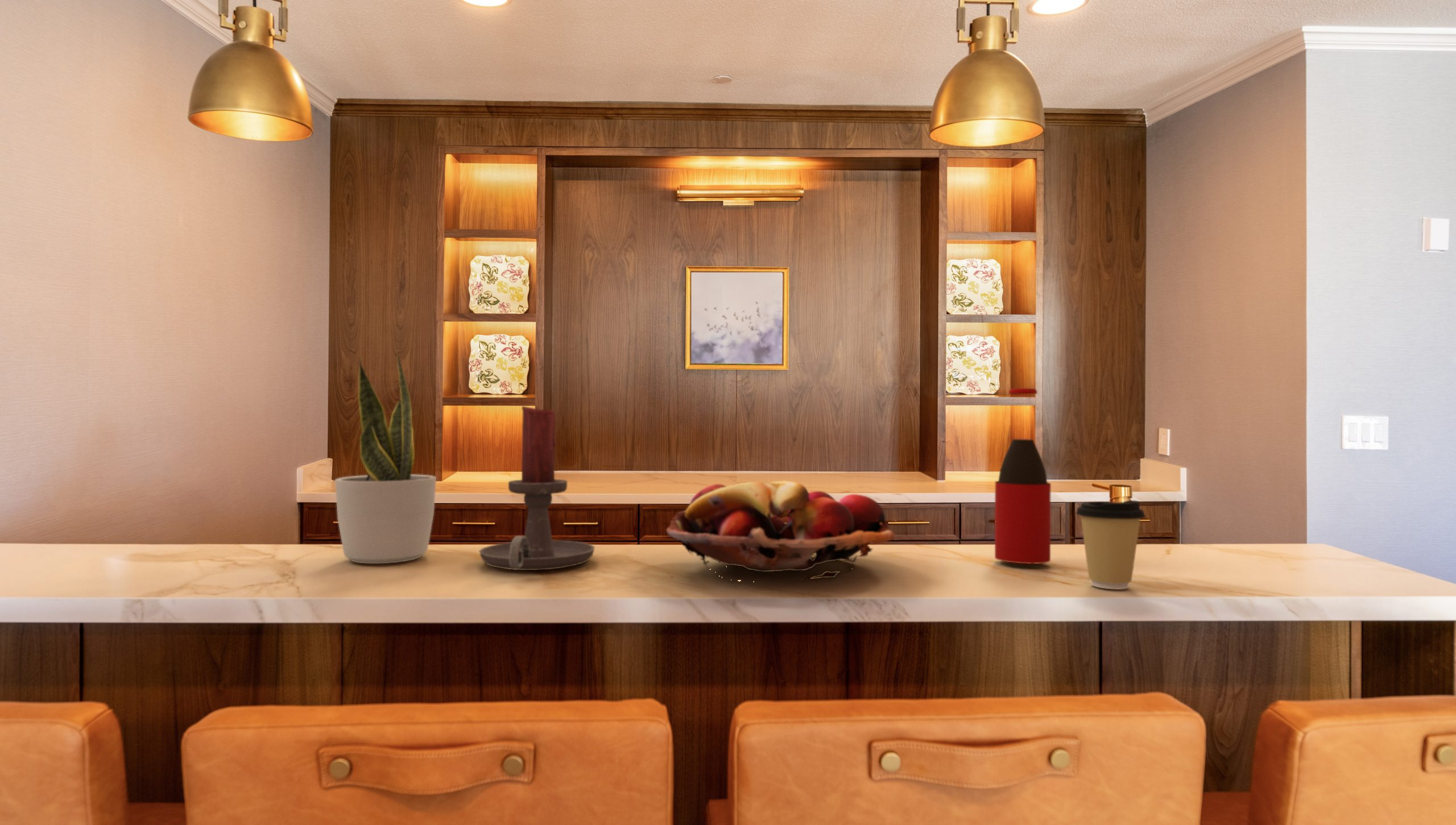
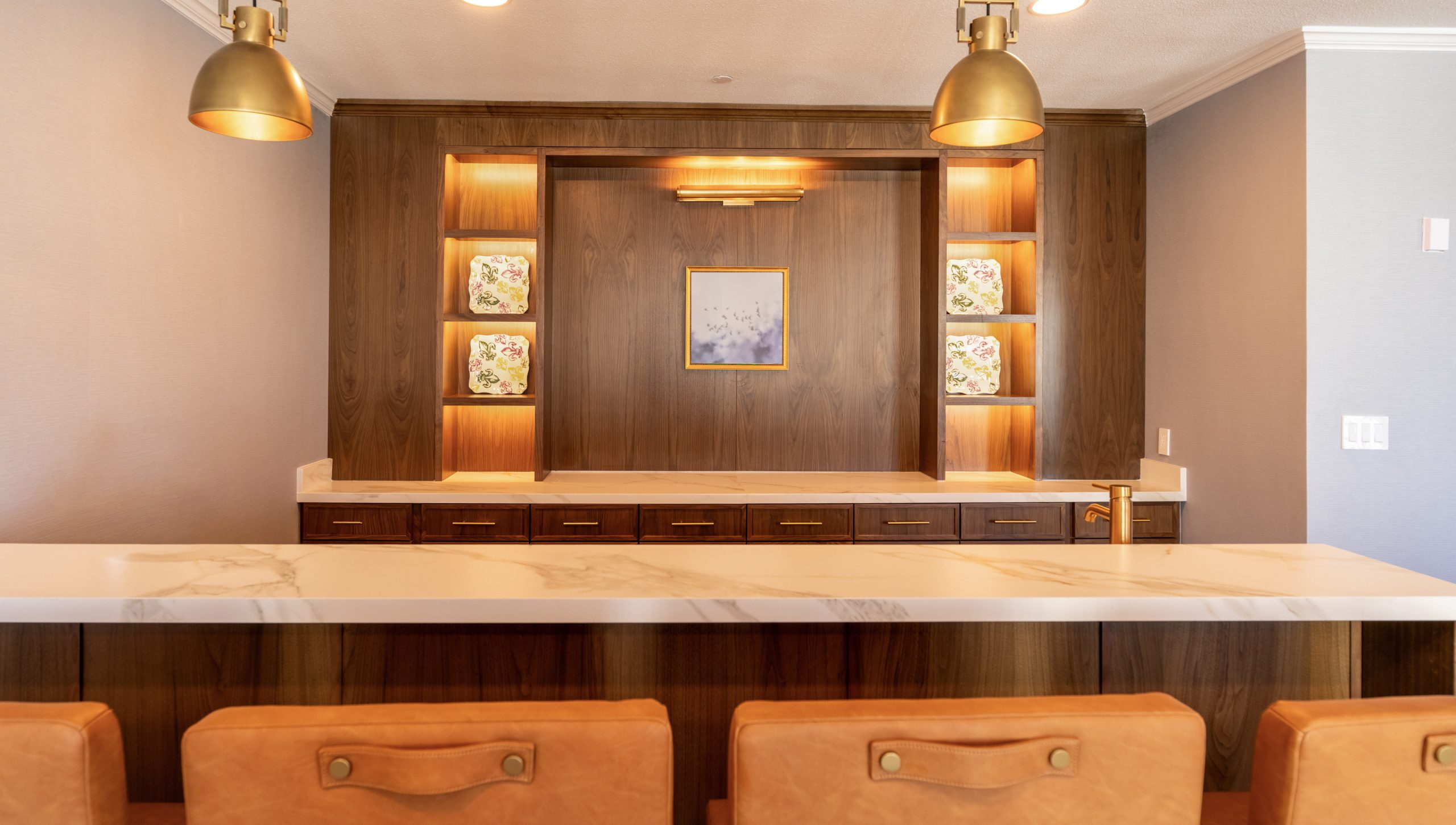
- potted plant [334,343,437,564]
- fruit basket [666,480,895,582]
- coffee cup [1075,500,1146,590]
- candle holder [479,404,595,571]
- bottle [994,388,1052,565]
